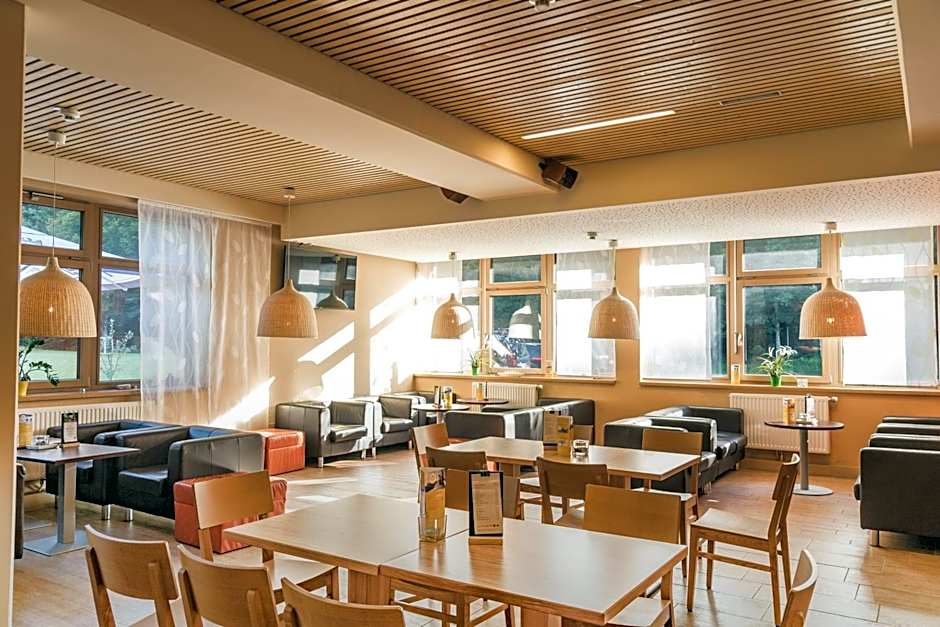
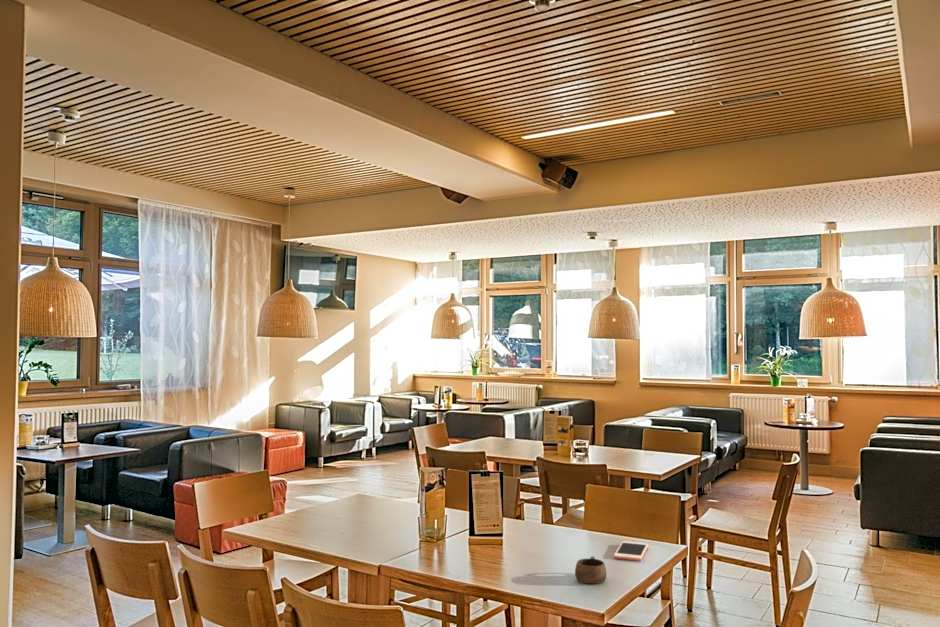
+ cell phone [613,540,649,562]
+ cup [574,555,608,585]
